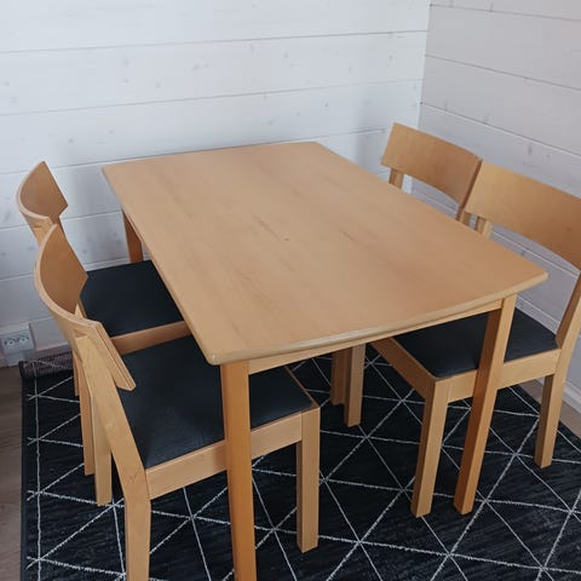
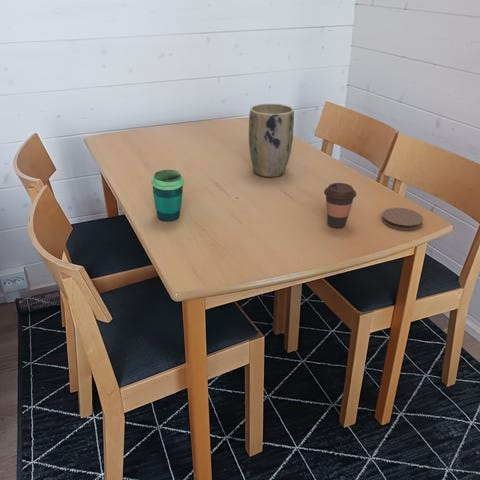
+ coaster [381,207,424,231]
+ coffee cup [323,182,357,229]
+ cup [150,169,185,222]
+ plant pot [248,103,295,178]
